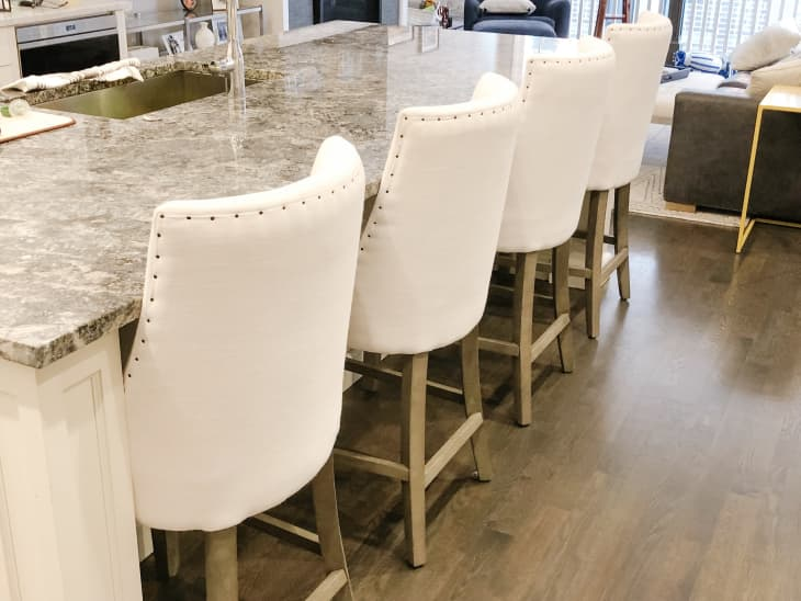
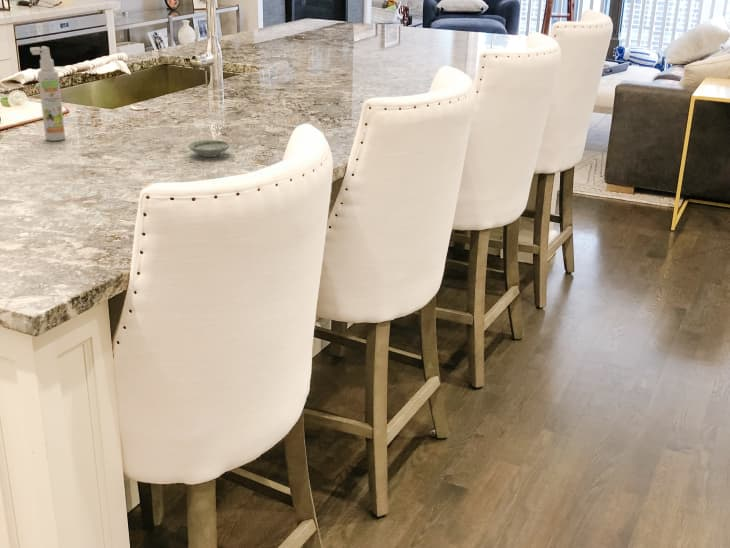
+ saucer [187,139,231,158]
+ spray bottle [29,45,66,142]
